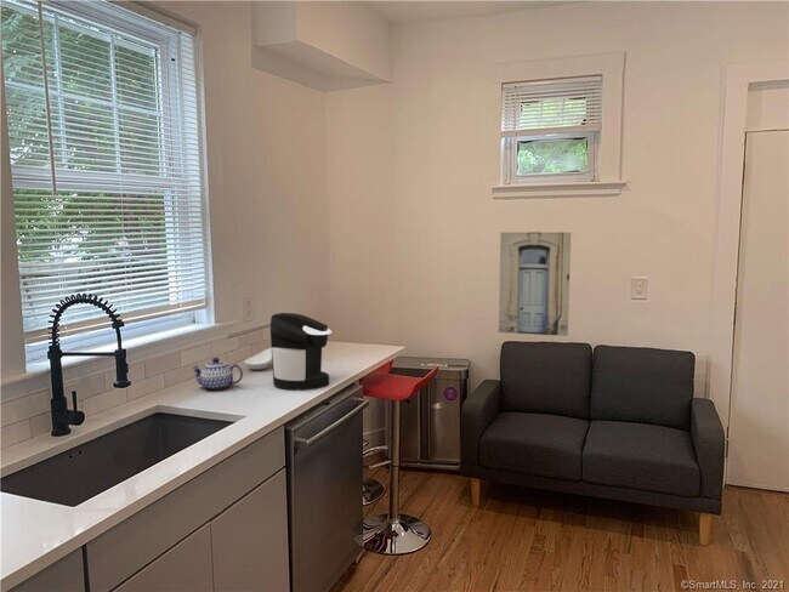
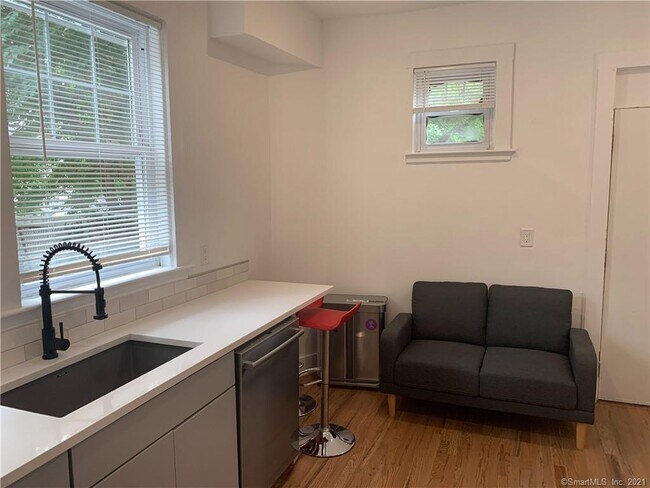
- spoon rest [243,347,272,371]
- wall art [498,230,572,337]
- coffee maker [269,312,333,391]
- teapot [192,357,244,392]
